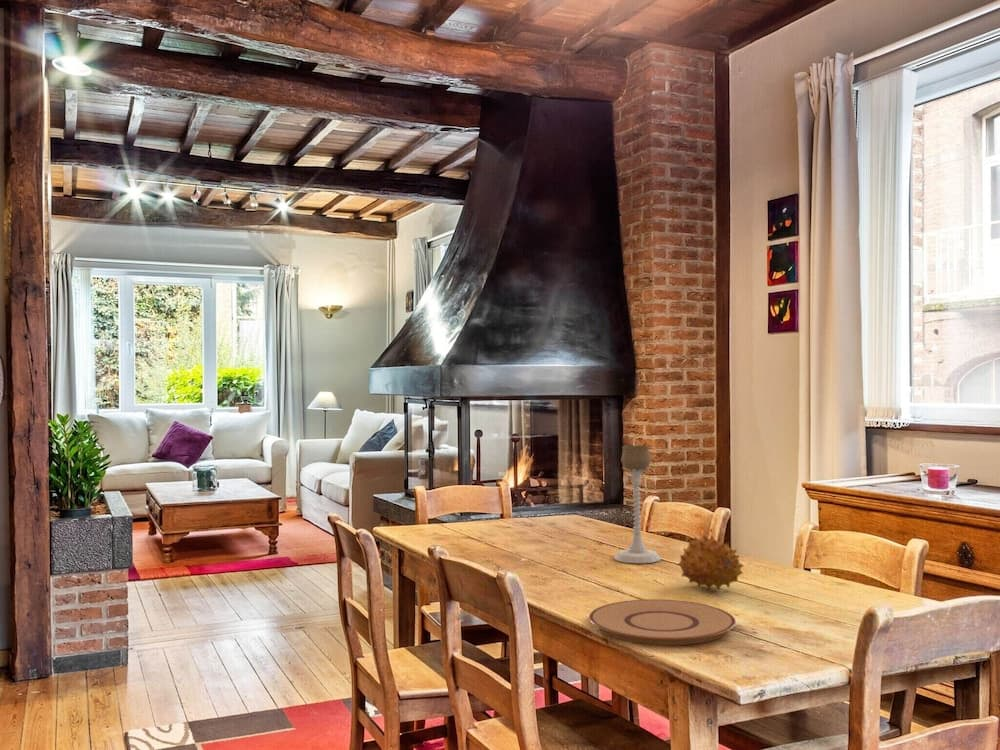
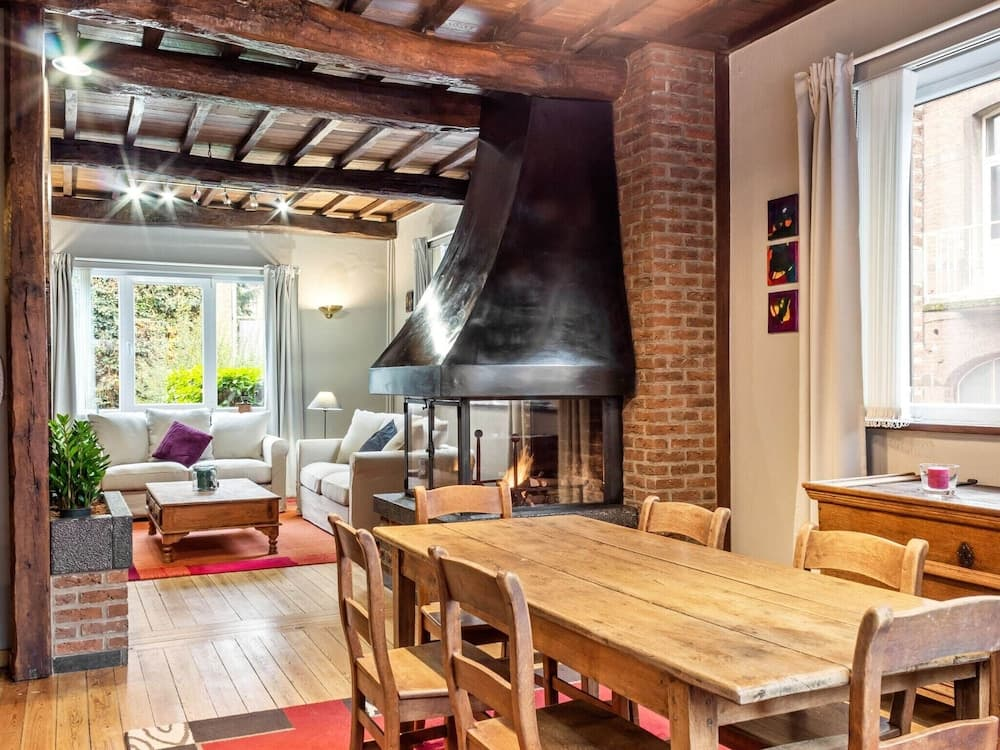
- fruit [677,534,744,591]
- candle holder [613,444,662,564]
- plate [588,598,737,646]
